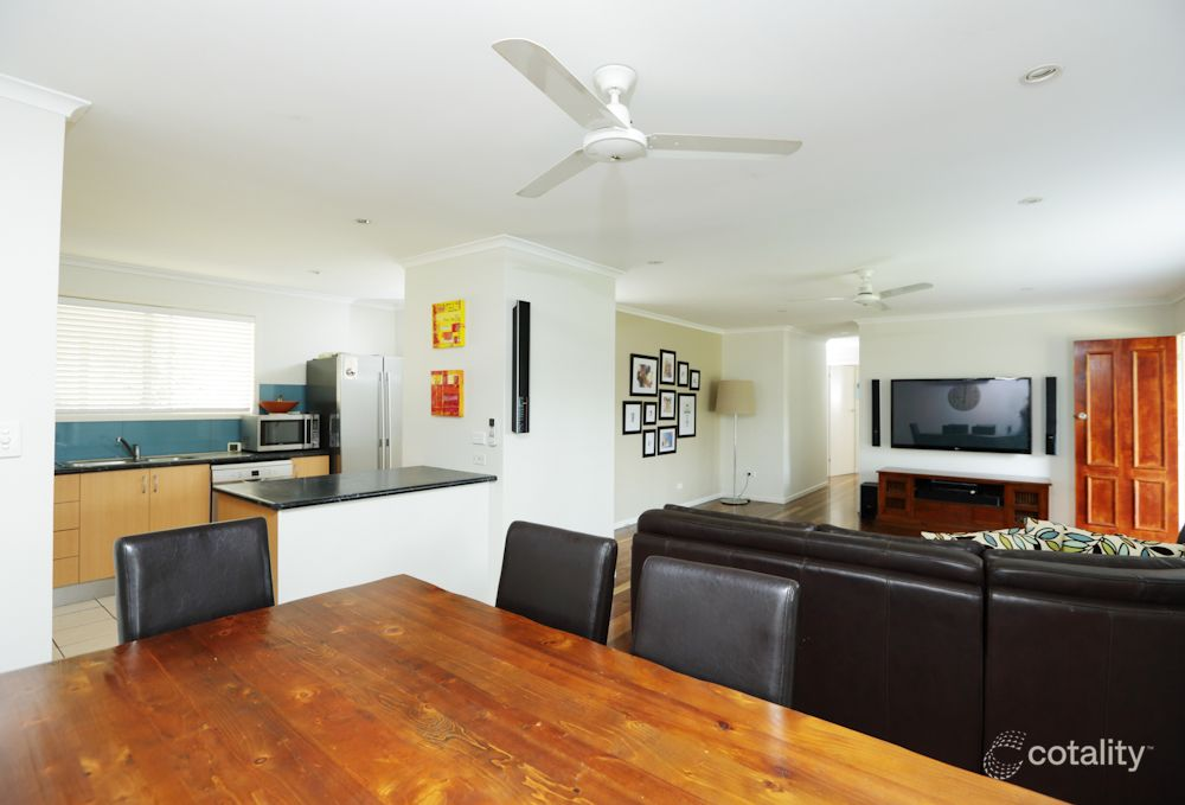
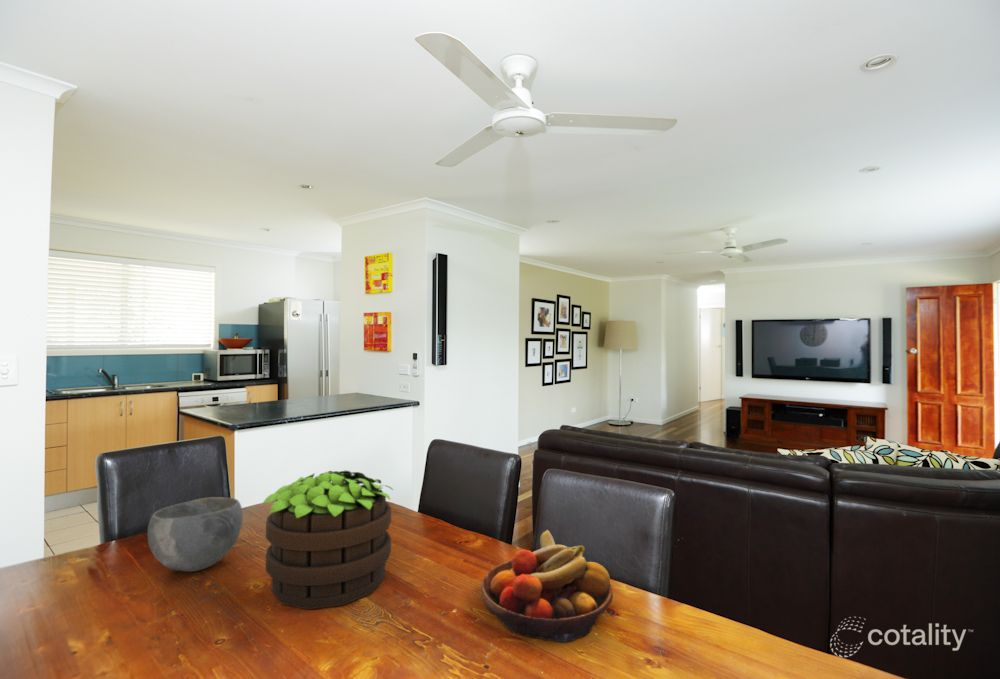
+ potted plant [262,470,394,610]
+ bowl [146,496,244,573]
+ fruit bowl [481,529,614,643]
